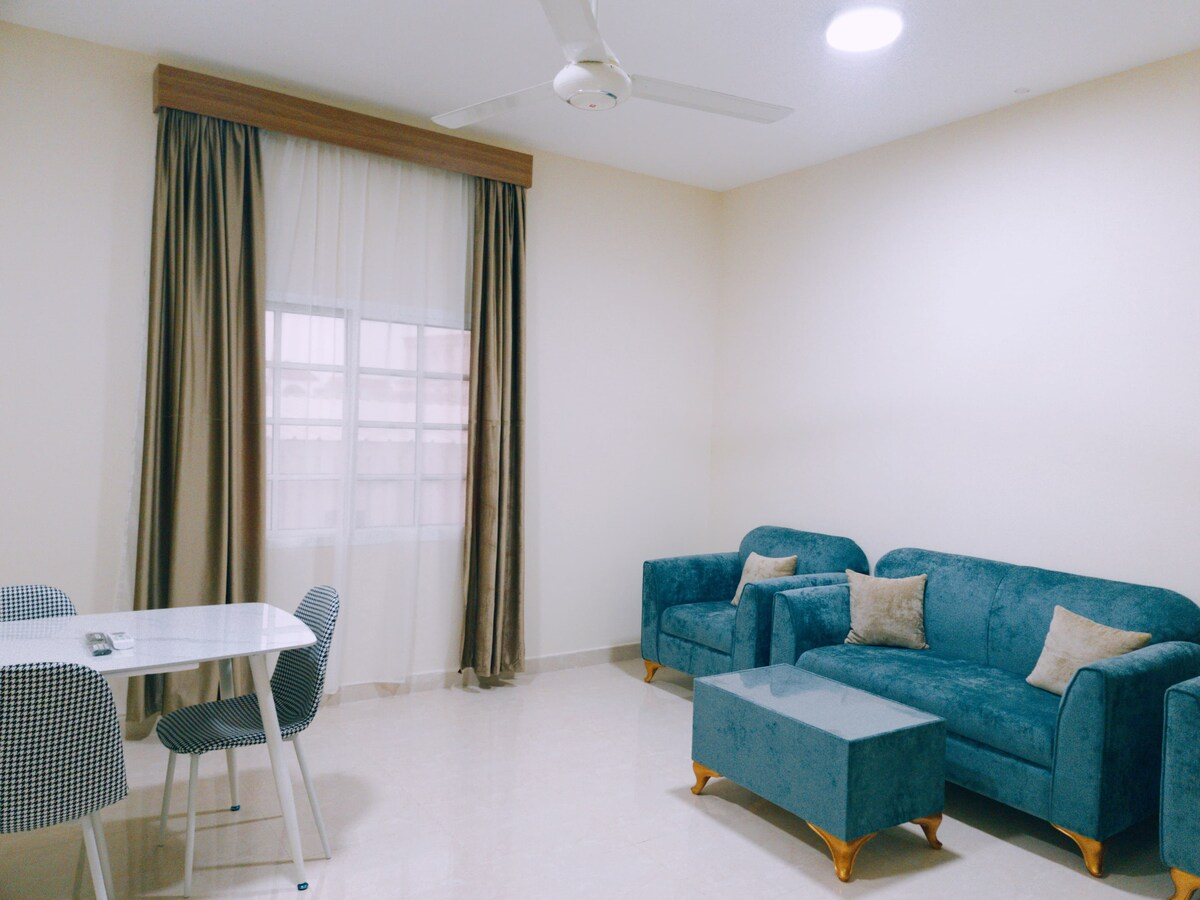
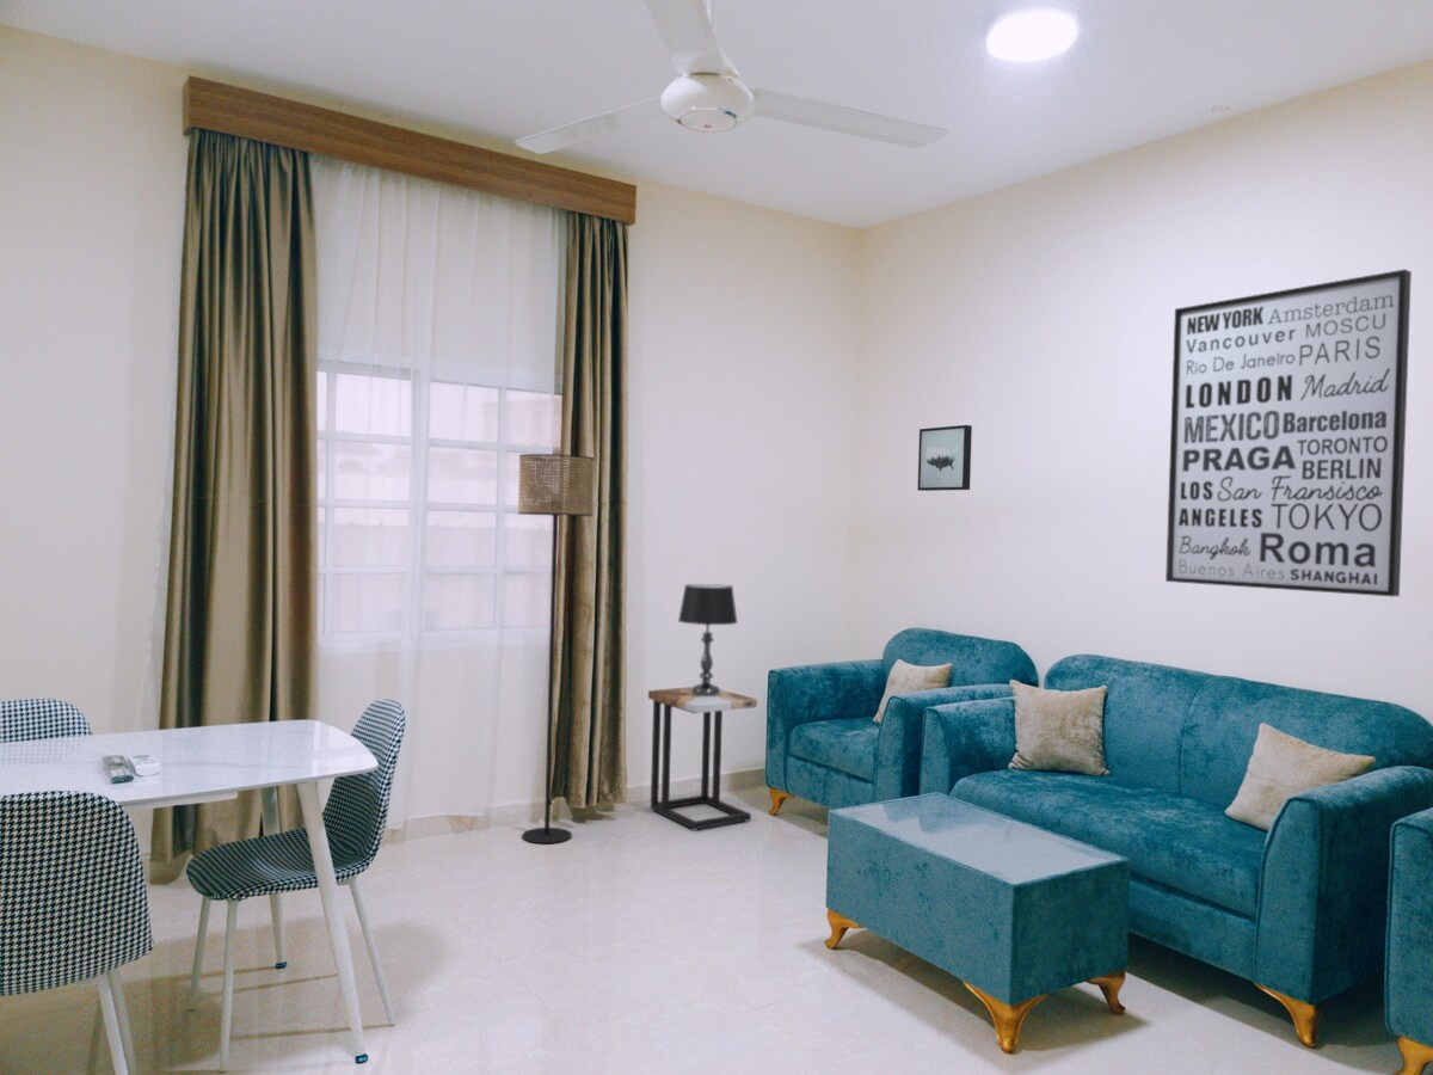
+ floor lamp [517,453,596,844]
+ side table [647,686,758,831]
+ wall art [1164,268,1413,597]
+ table lamp [677,583,739,696]
+ wall art [916,424,973,492]
